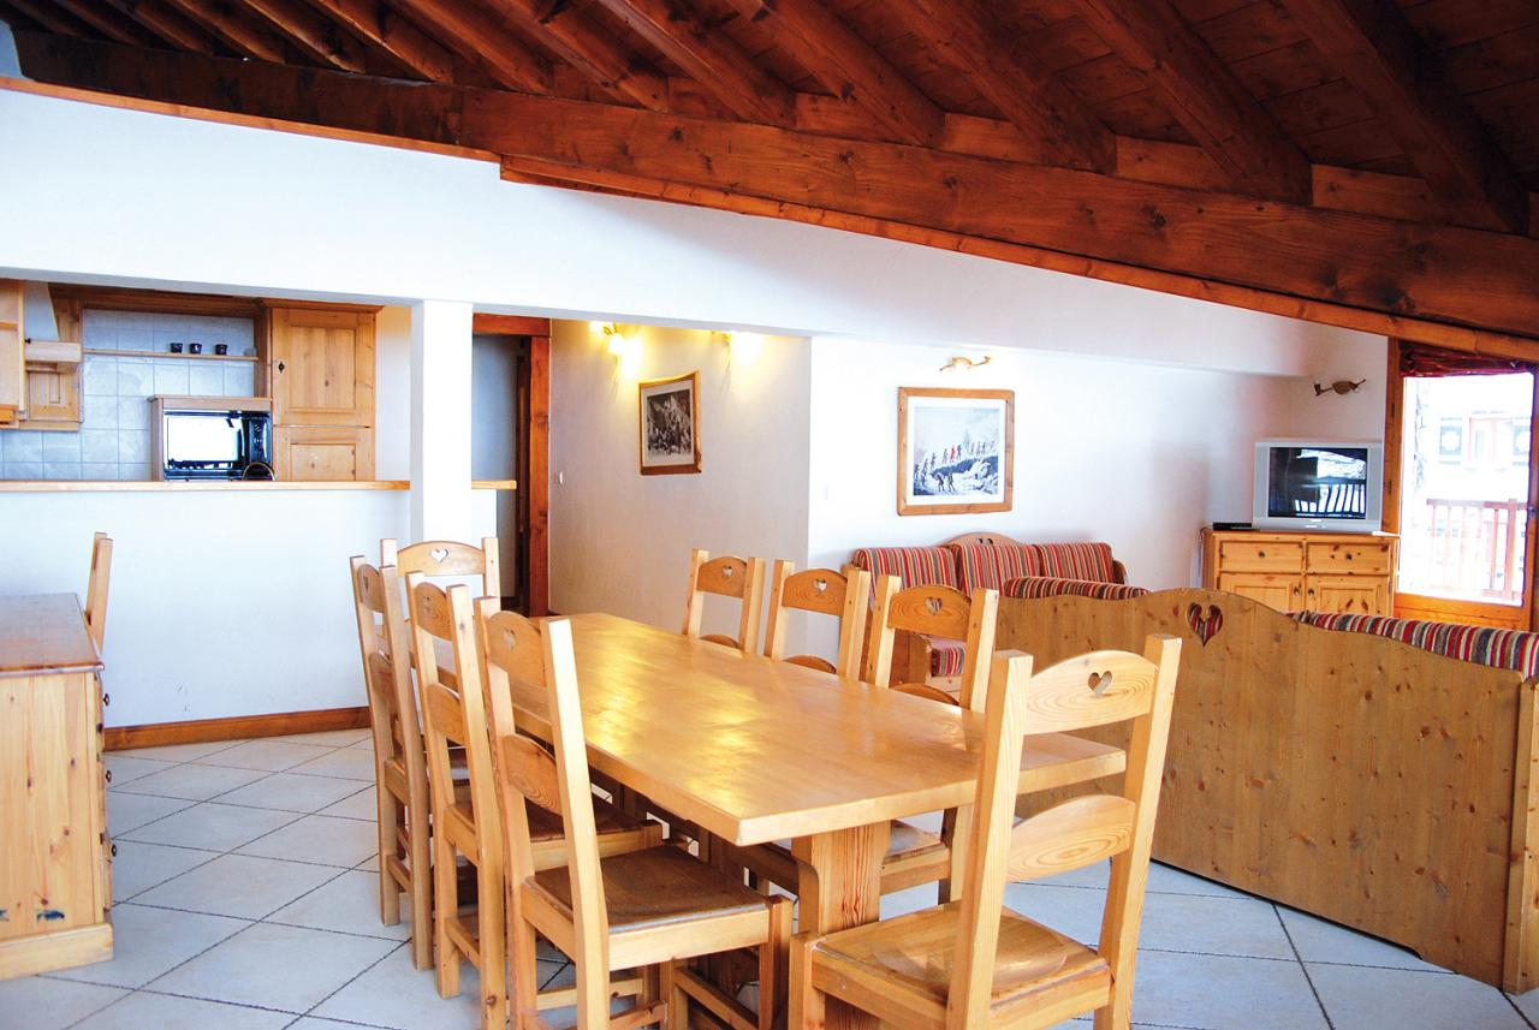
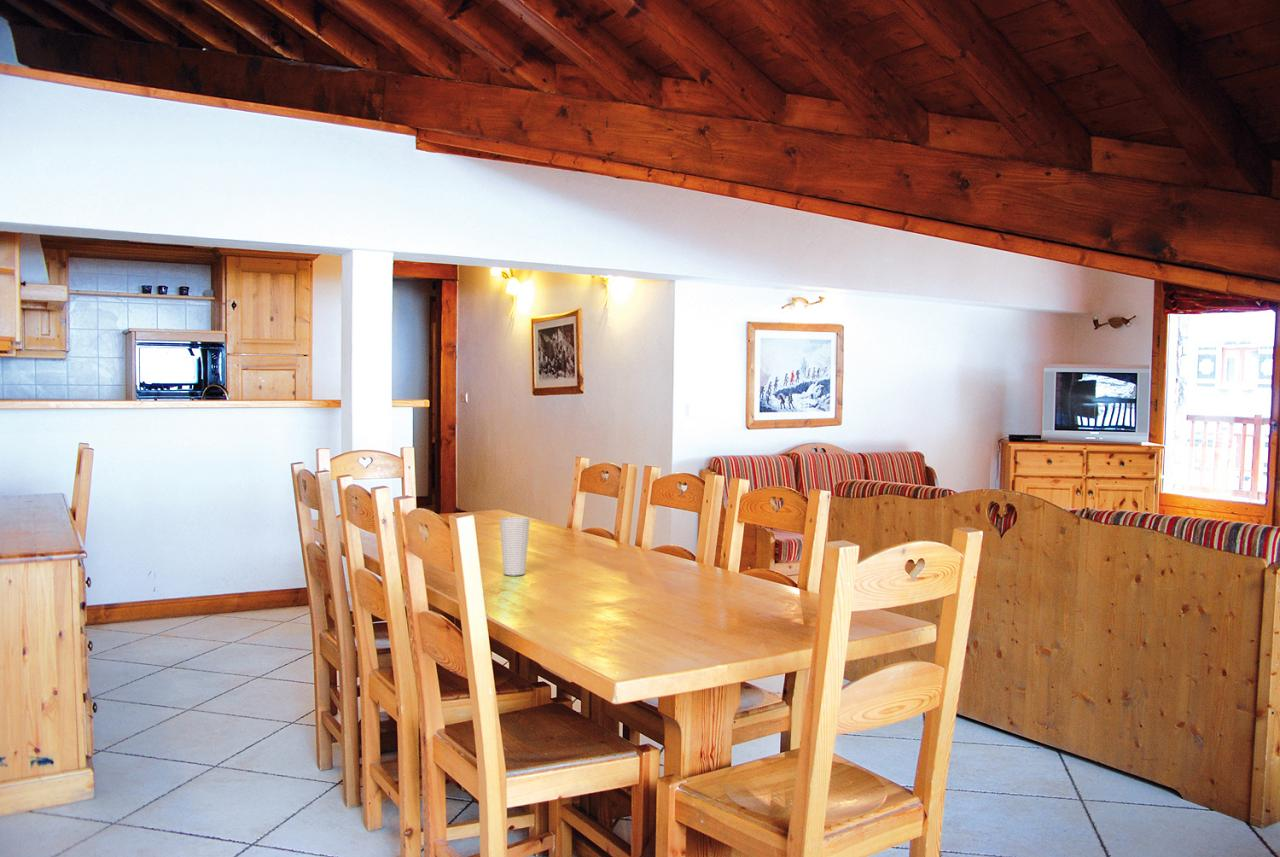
+ cup [499,516,531,576]
